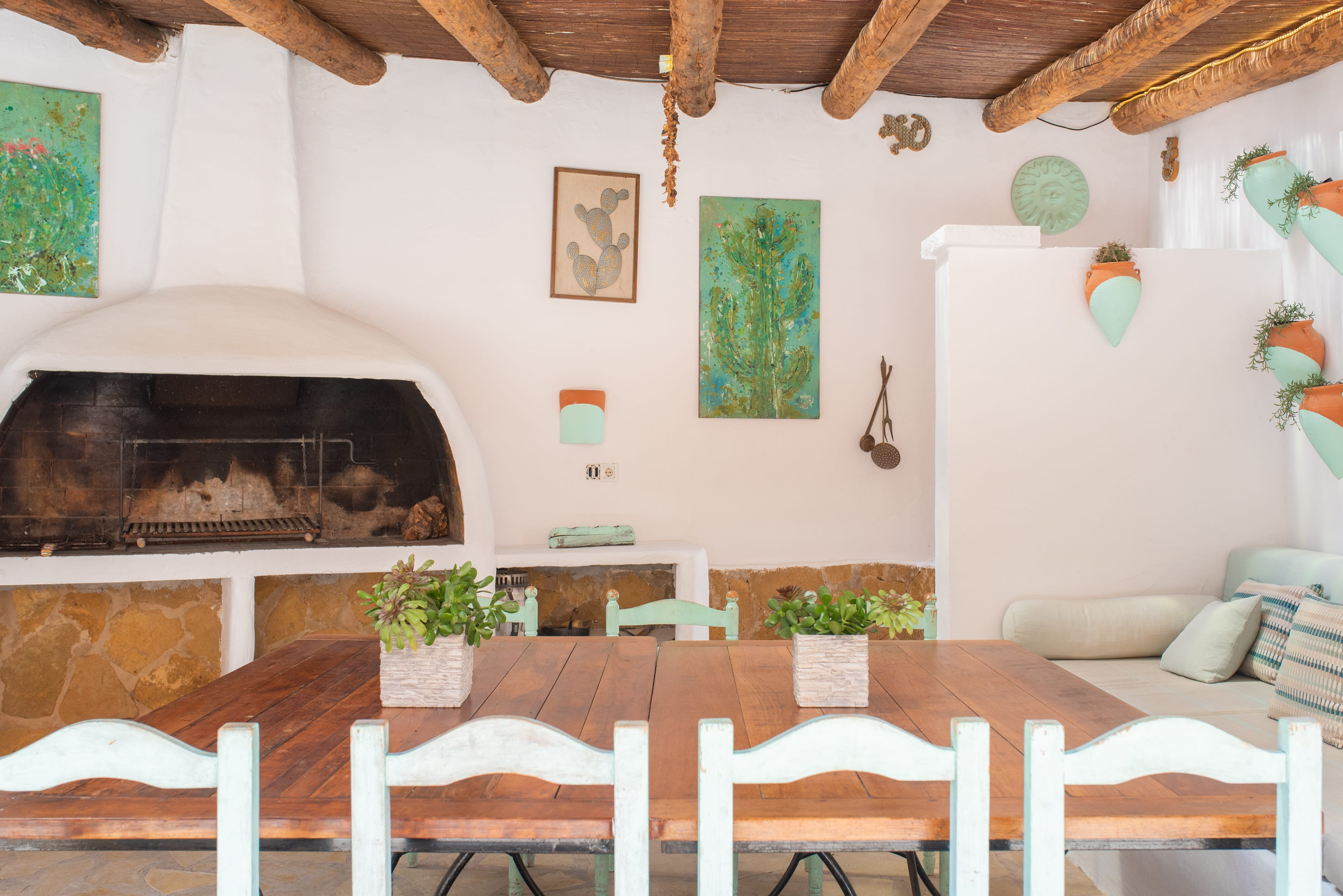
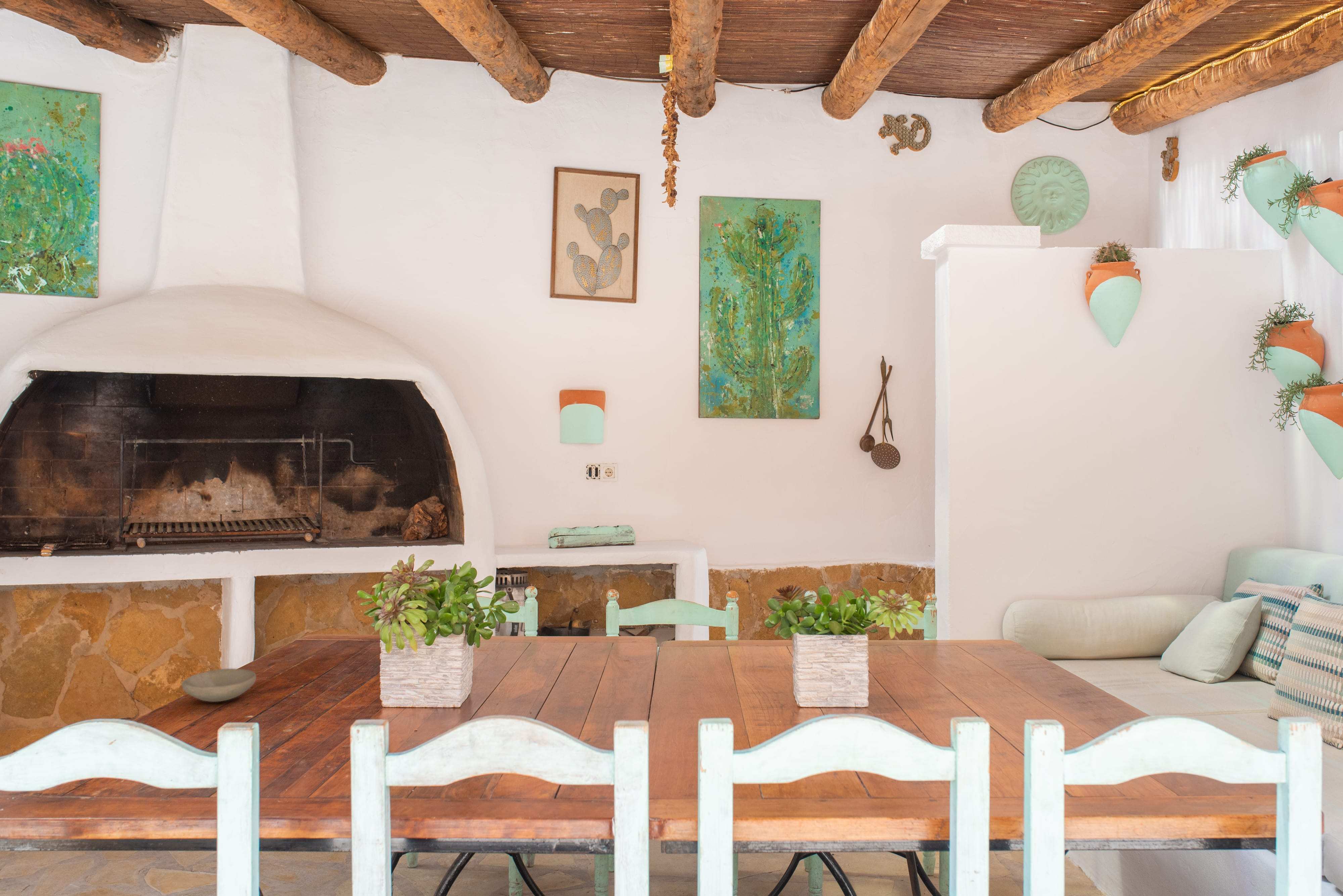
+ bowl [181,668,257,702]
